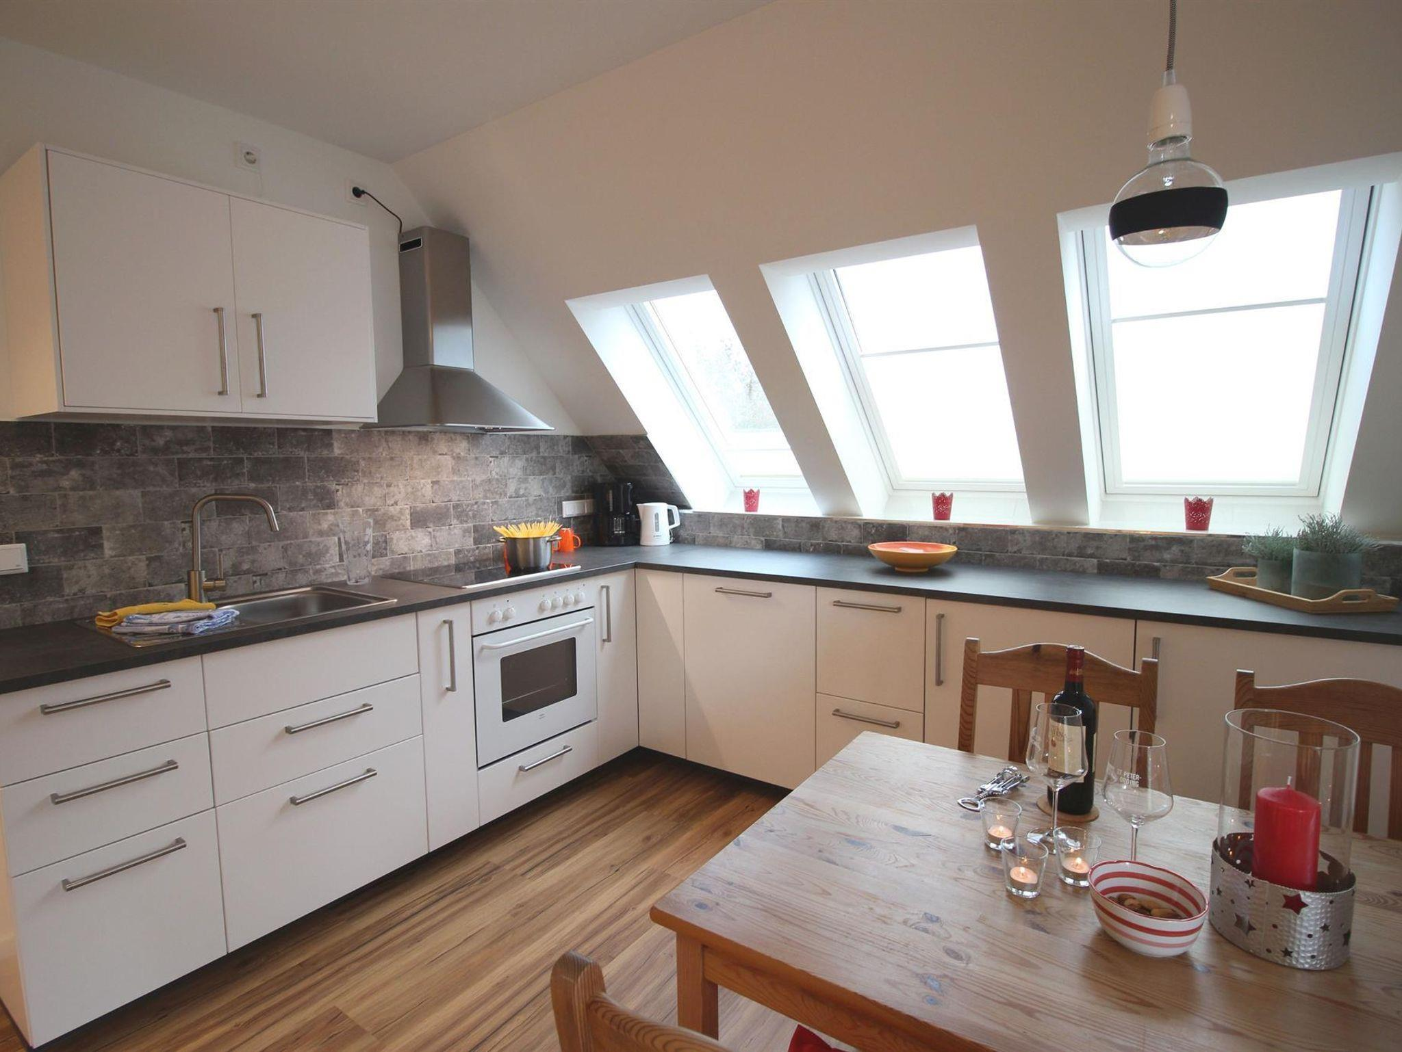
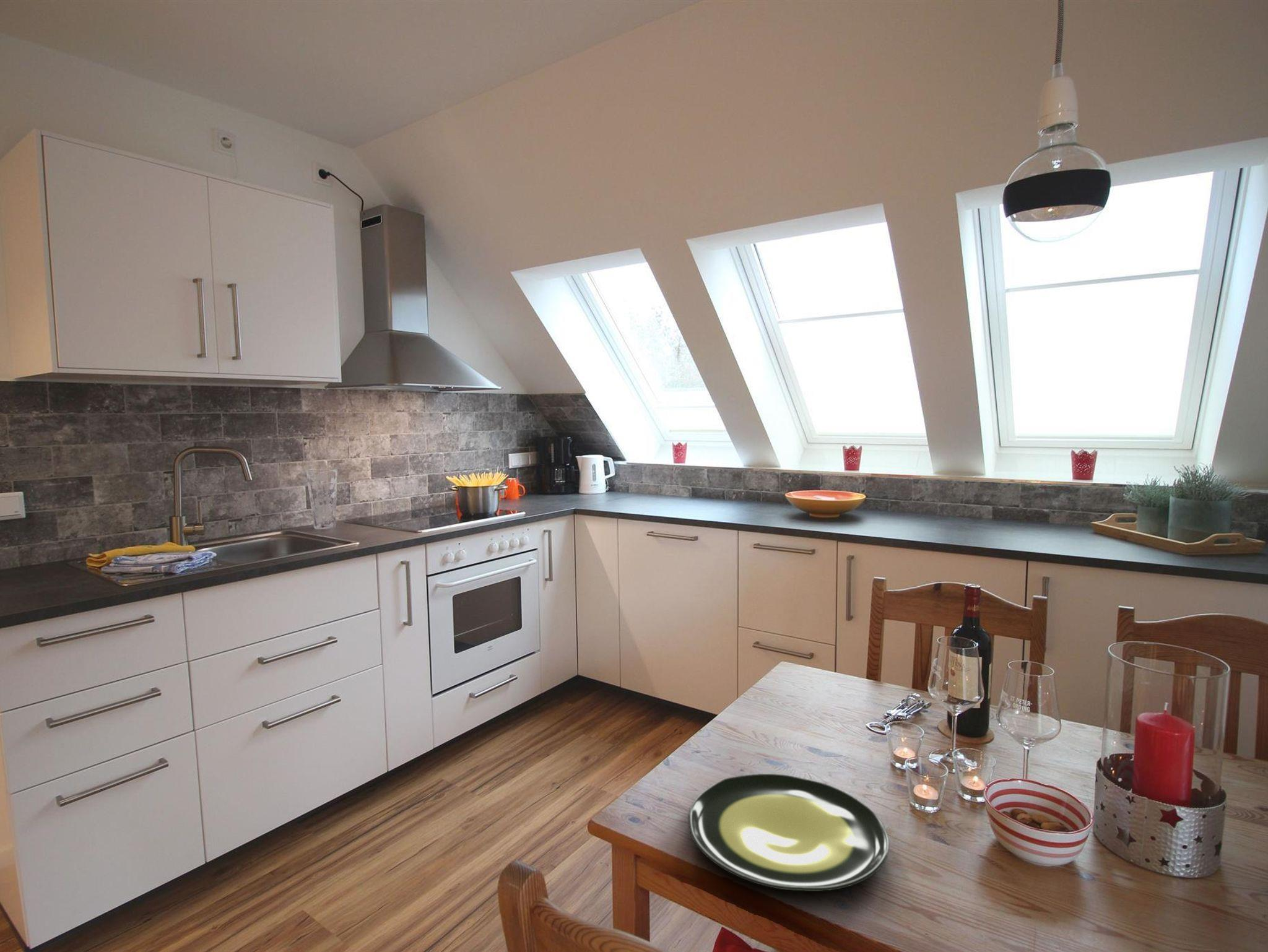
+ plate [688,773,890,892]
